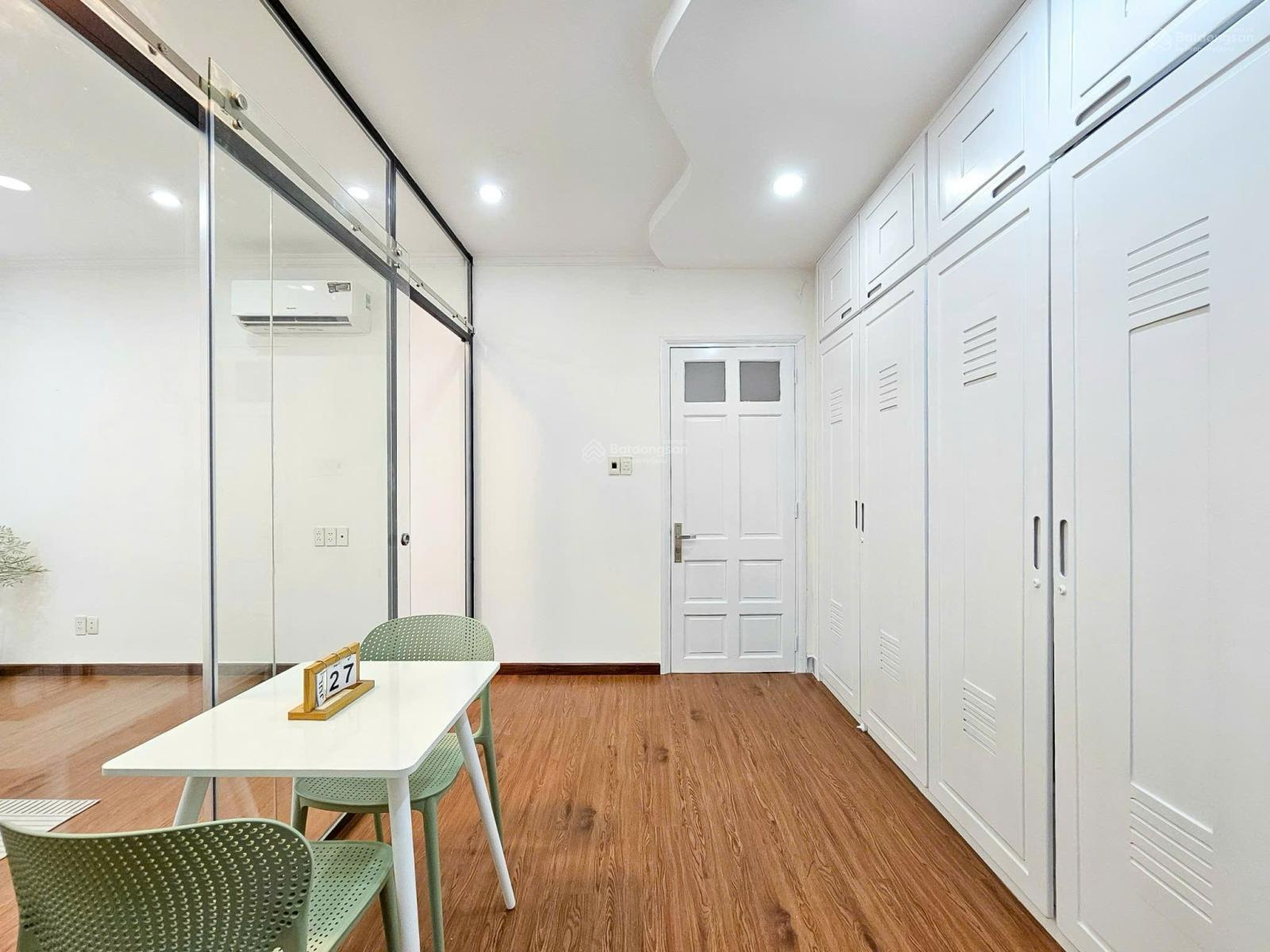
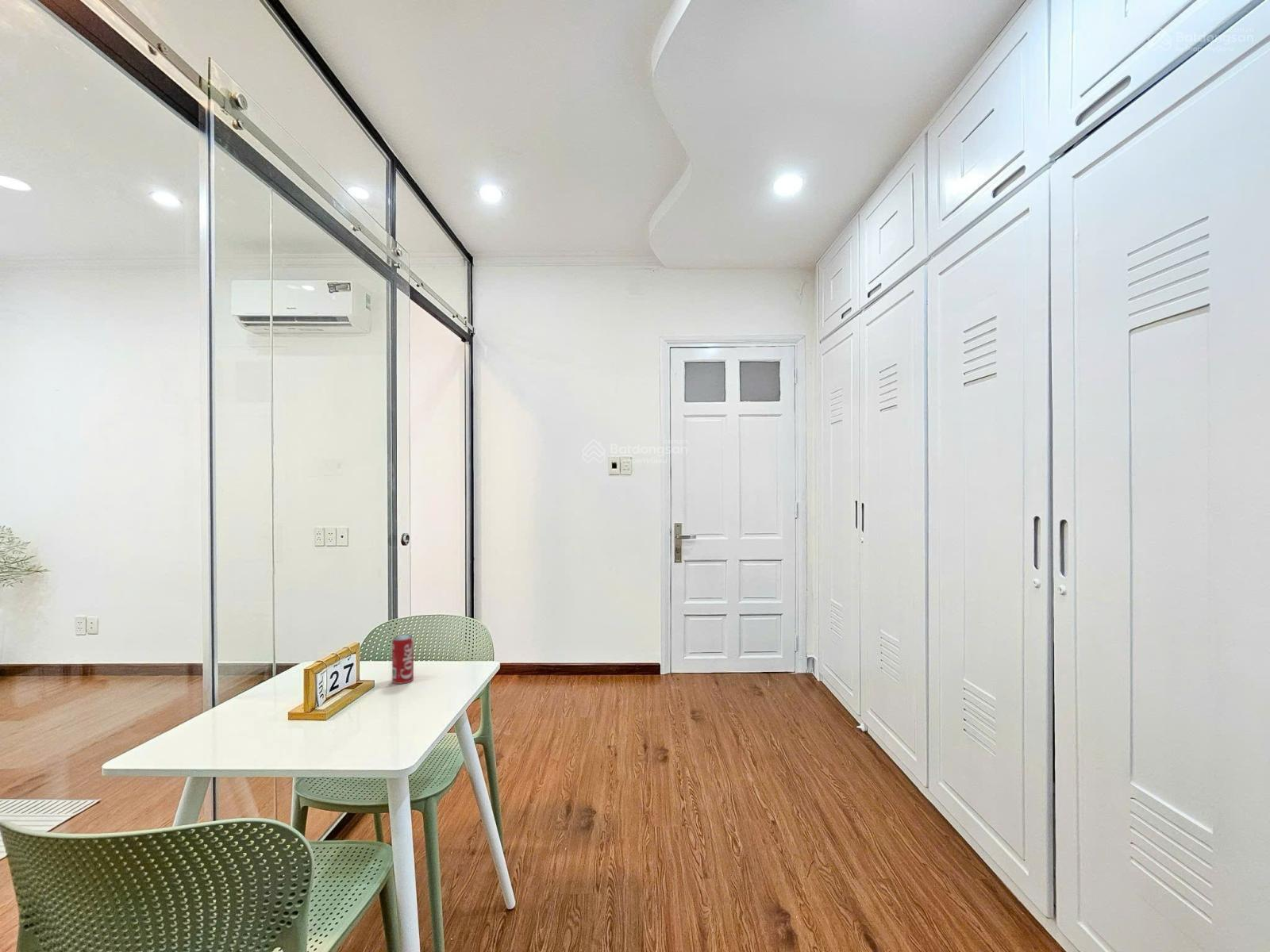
+ beverage can [391,634,414,685]
